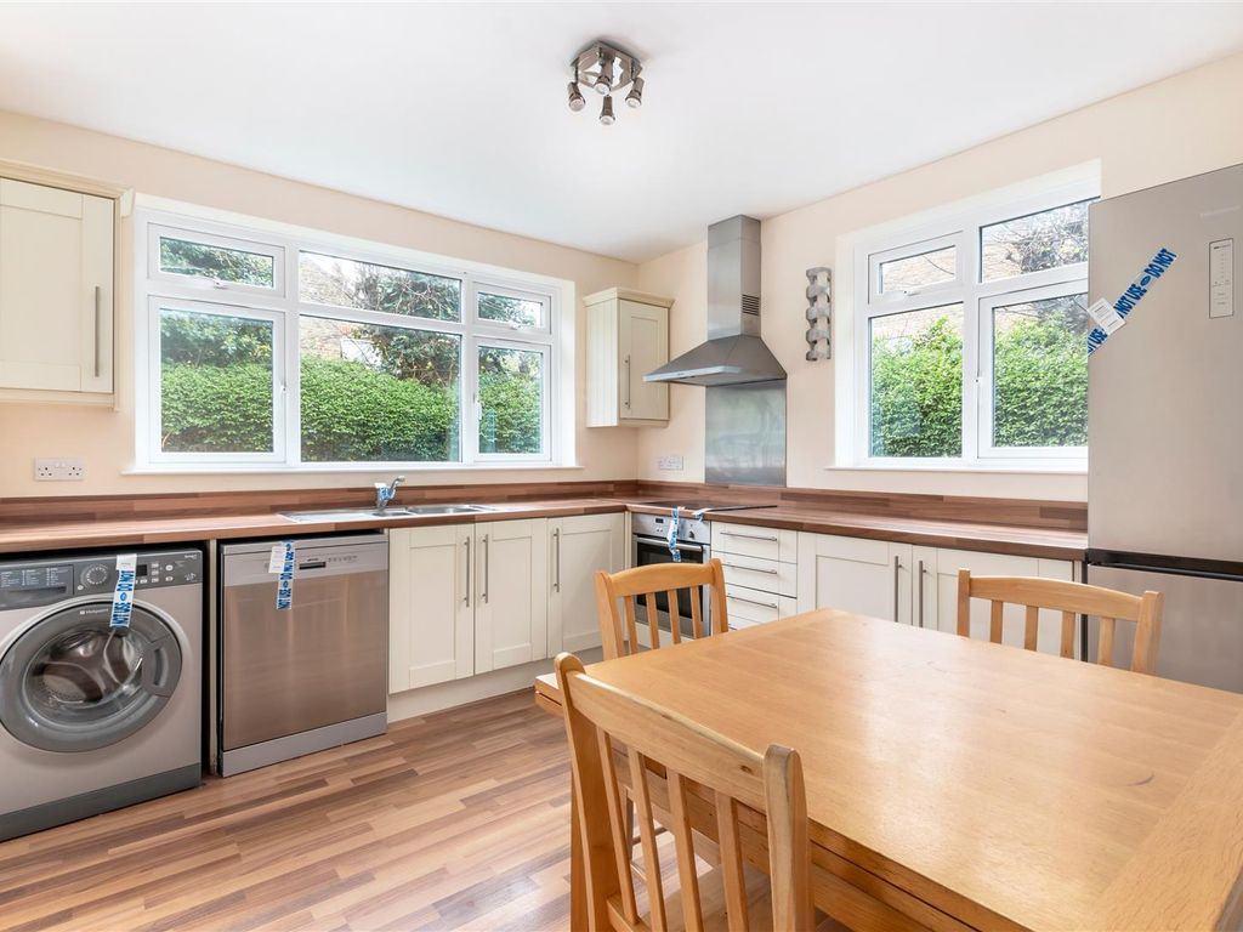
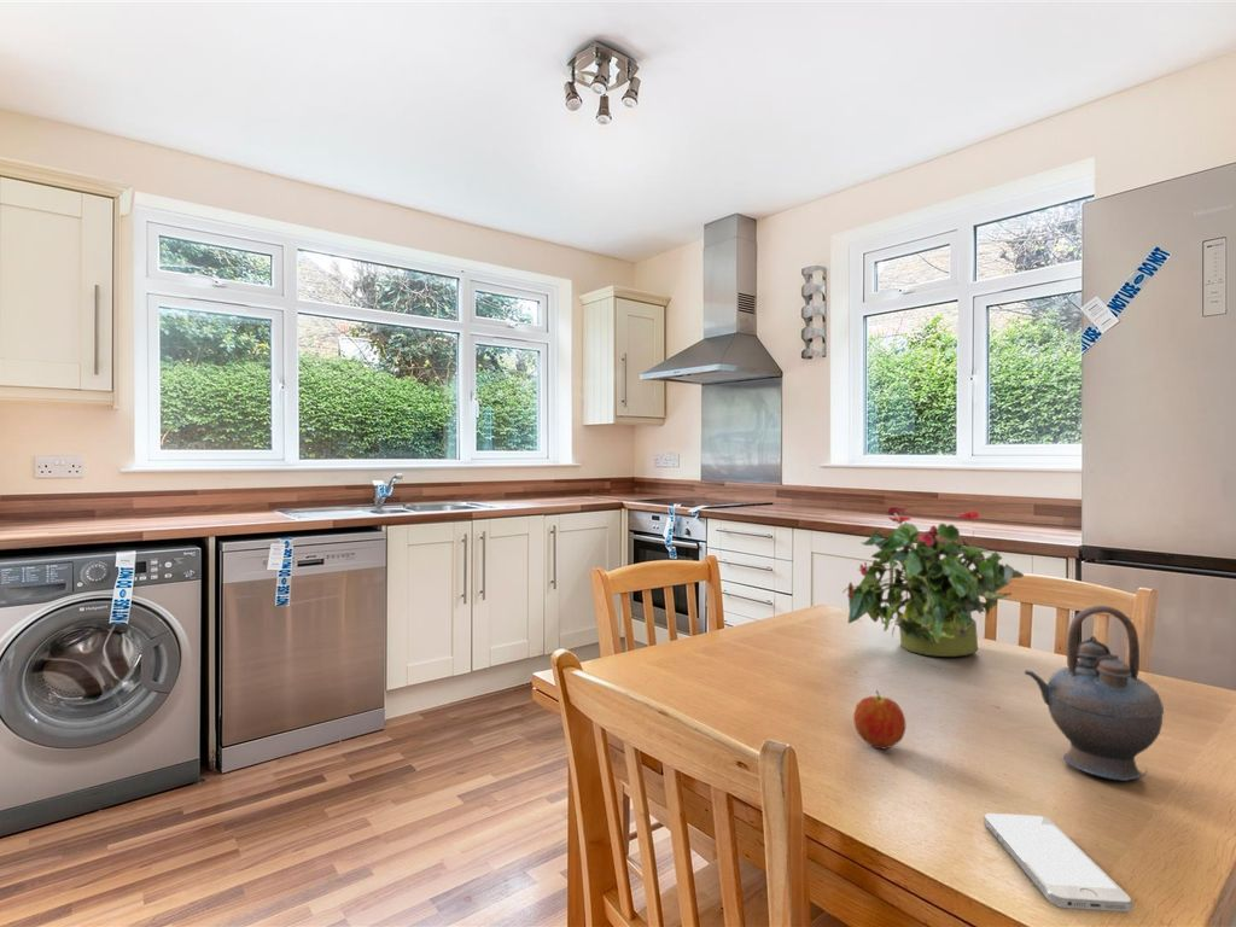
+ smartphone [984,812,1133,914]
+ potted plant [841,505,1025,658]
+ teapot [1024,605,1165,782]
+ fruit [852,689,906,750]
